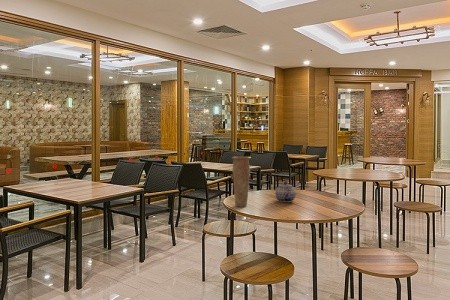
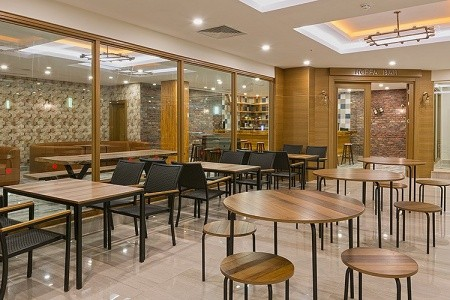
- vase [231,156,252,208]
- teapot [274,181,297,203]
